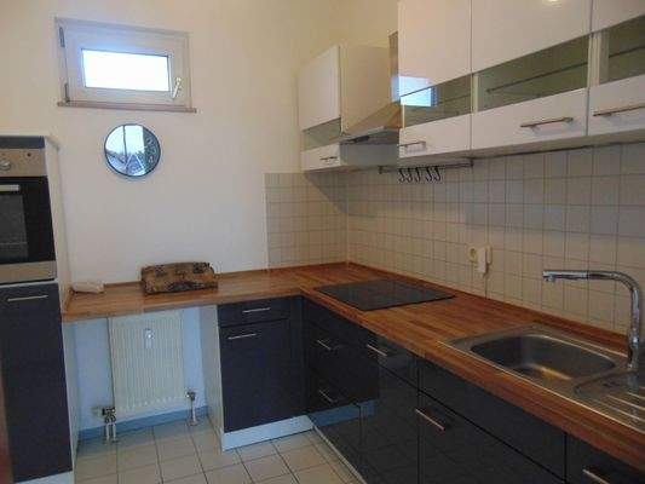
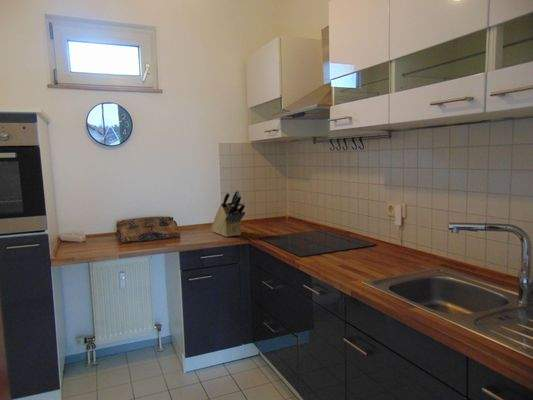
+ knife block [210,189,246,238]
